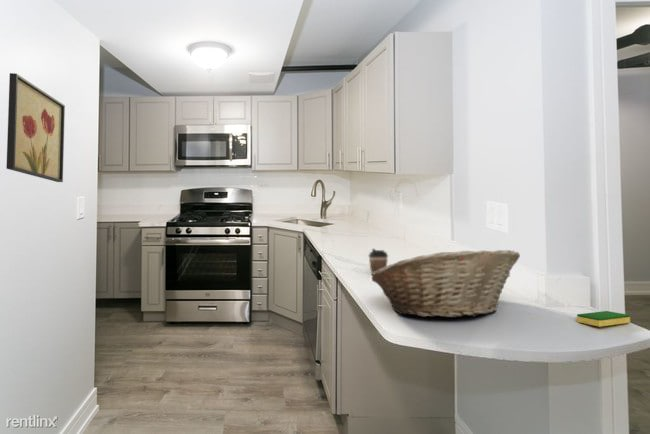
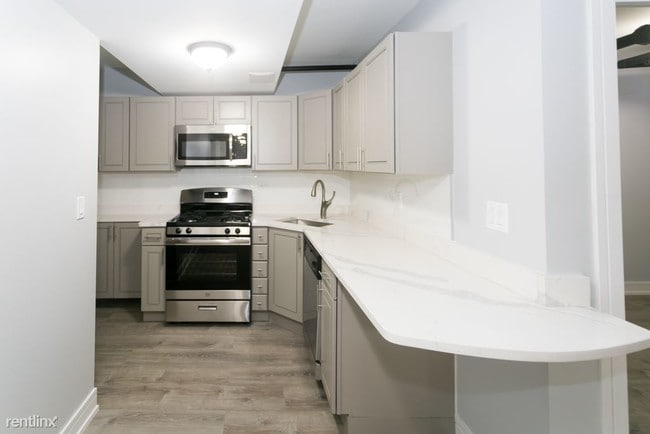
- dish sponge [576,310,631,328]
- coffee cup [368,248,389,276]
- wall art [5,72,66,183]
- fruit basket [371,249,521,319]
